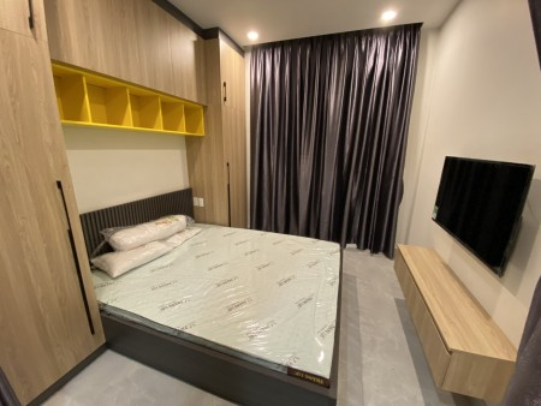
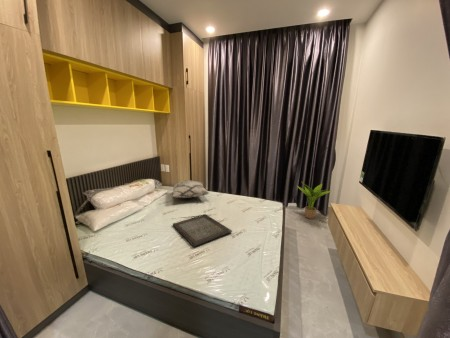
+ potted plant [296,181,332,220]
+ serving tray [172,213,233,248]
+ decorative pillow [171,179,210,199]
